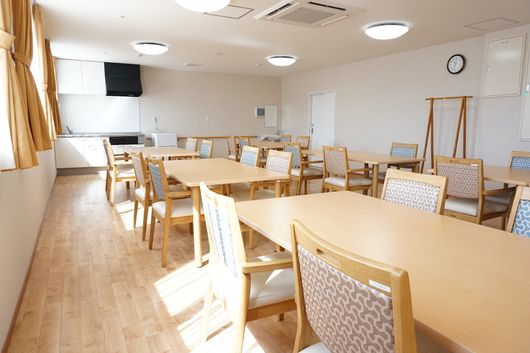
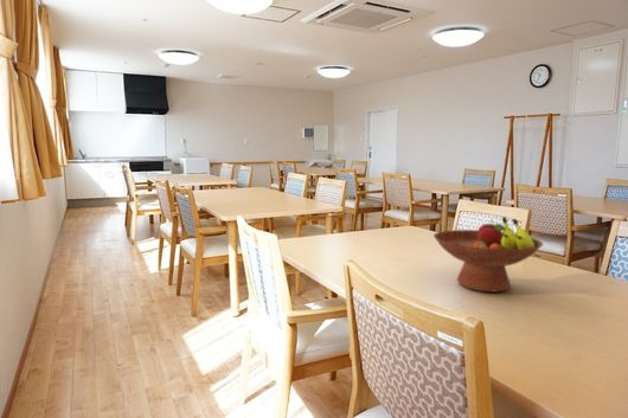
+ fruit bowl [432,216,544,294]
